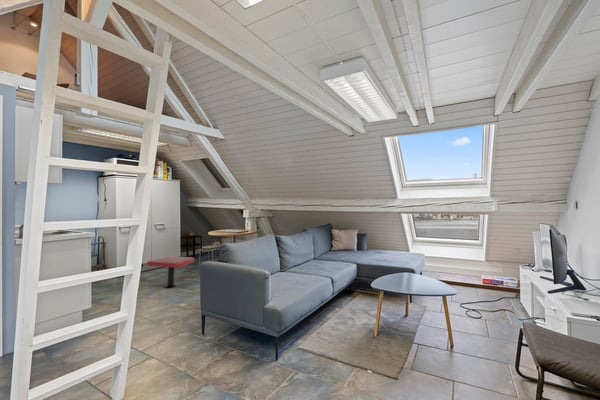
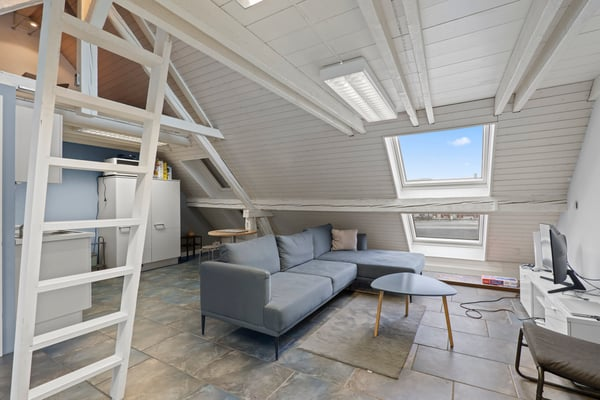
- pedestal table [146,255,195,289]
